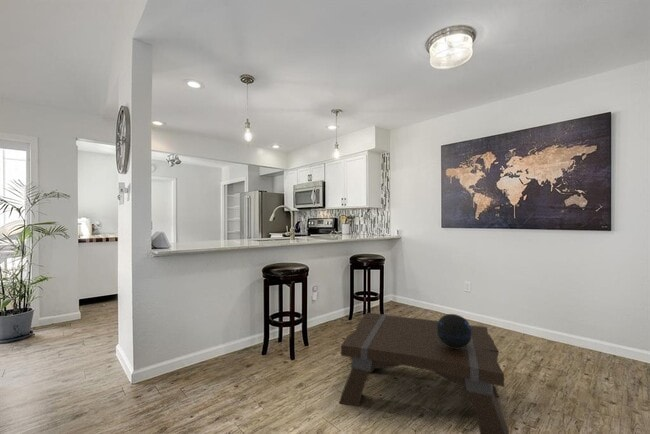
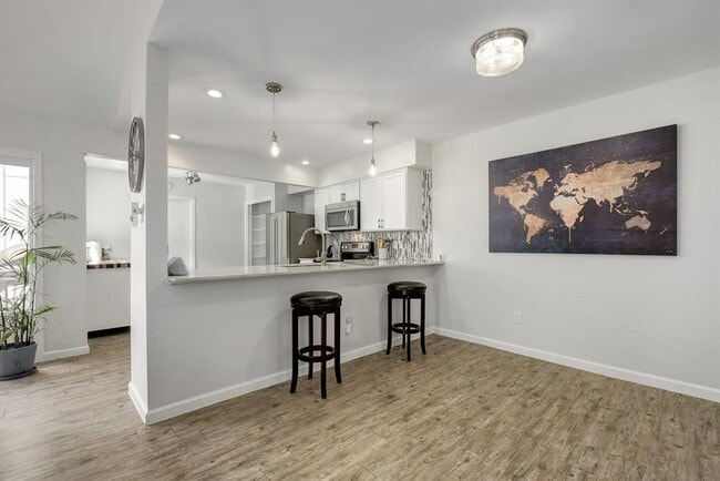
- decorative globe [437,313,472,349]
- coffee table [338,312,510,434]
